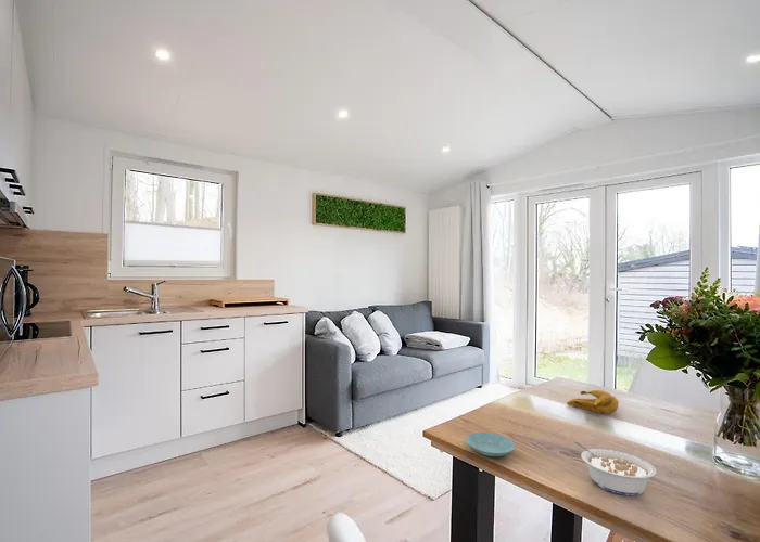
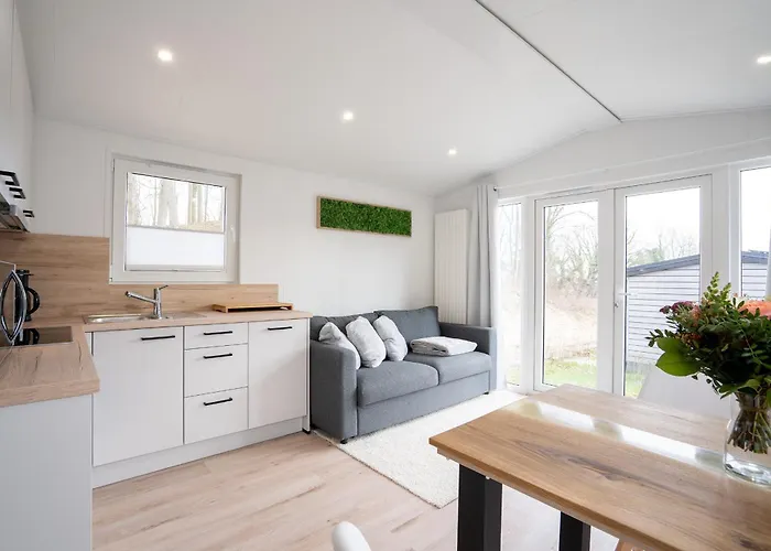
- banana [566,389,620,415]
- saucer [466,431,516,457]
- legume [573,440,657,496]
